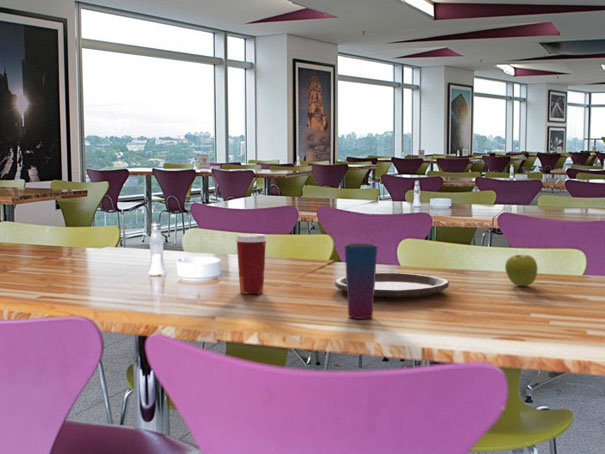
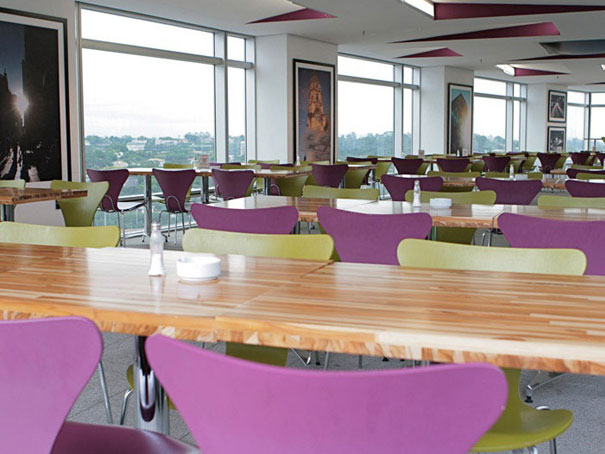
- fruit [504,254,538,287]
- paper cup [234,233,268,295]
- cup [343,242,378,320]
- plate [334,271,450,298]
